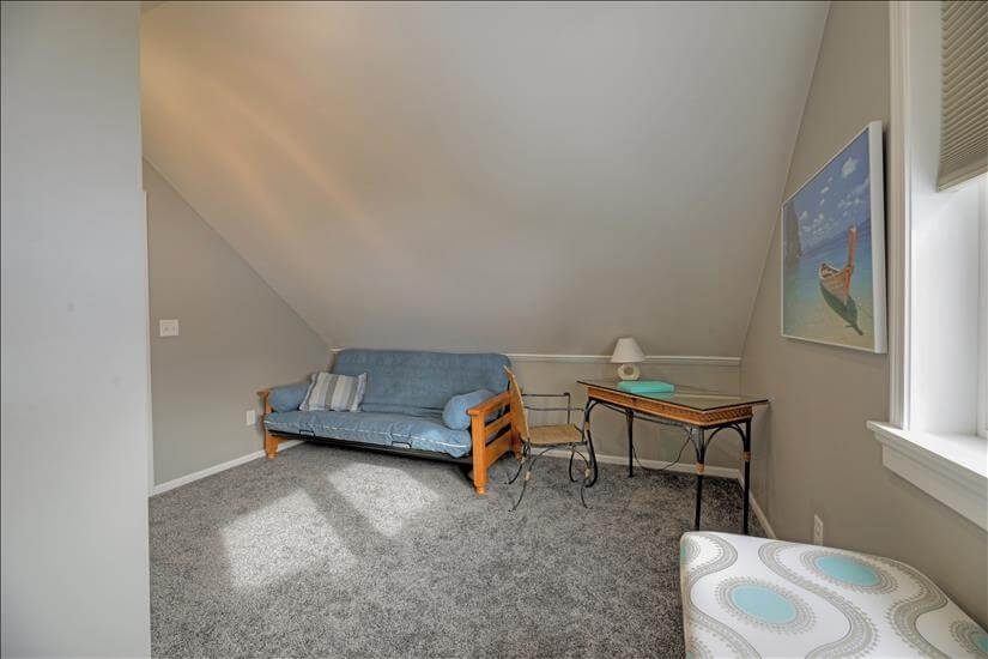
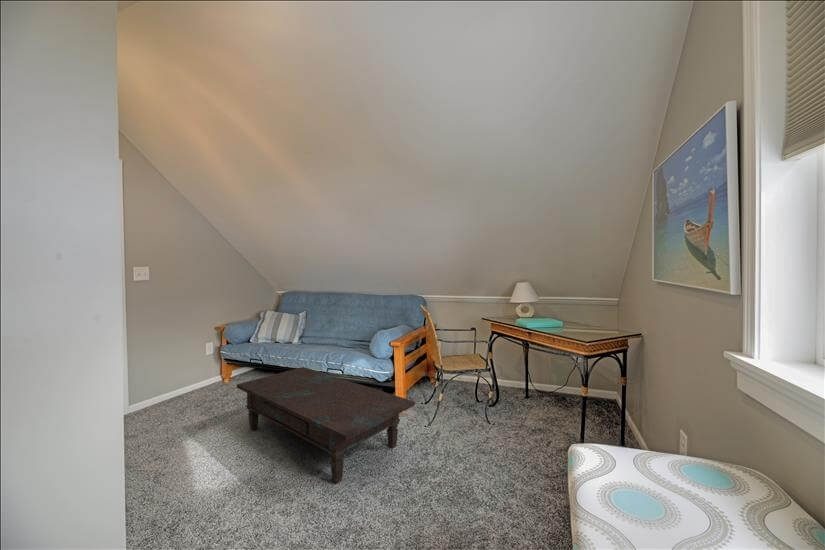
+ coffee table [236,366,416,484]
